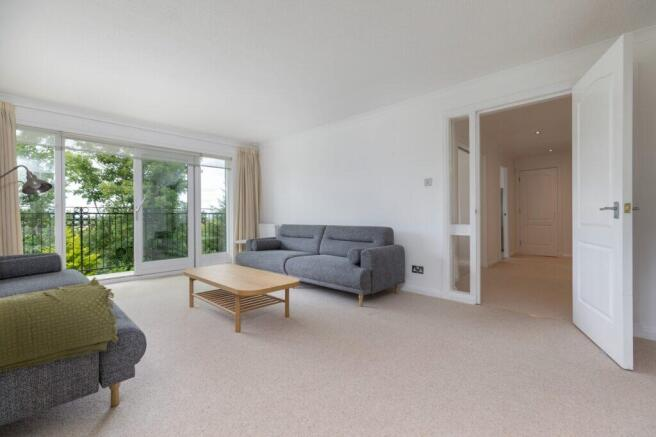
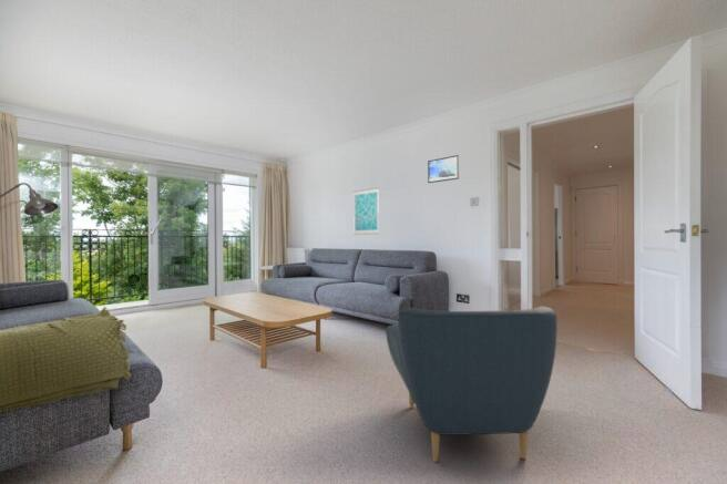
+ wall art [352,187,380,236]
+ armchair [385,306,559,463]
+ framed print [427,154,460,184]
